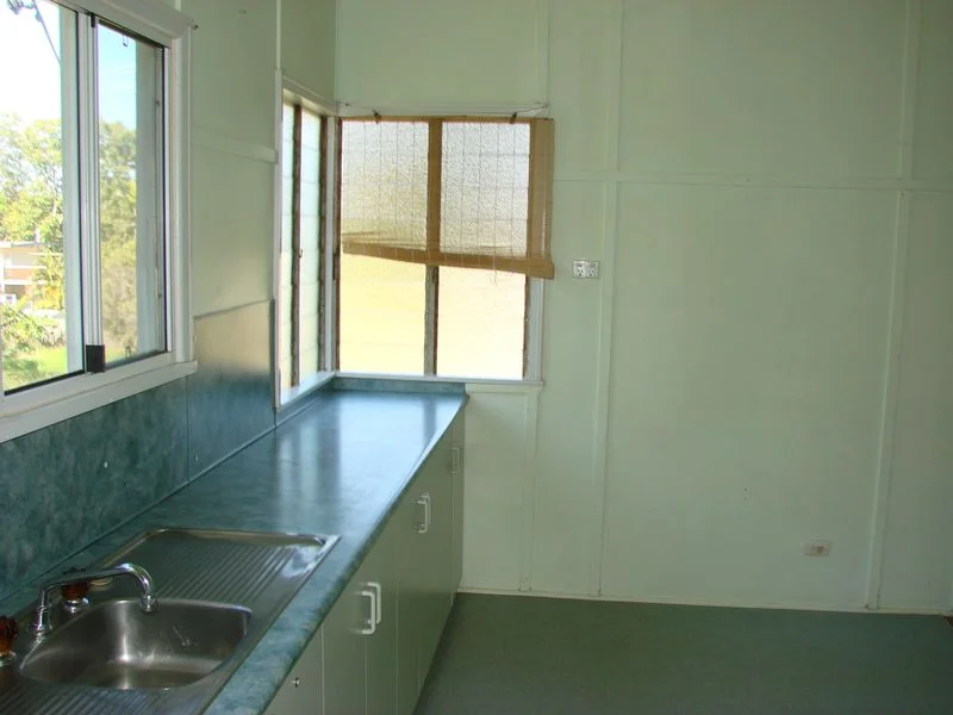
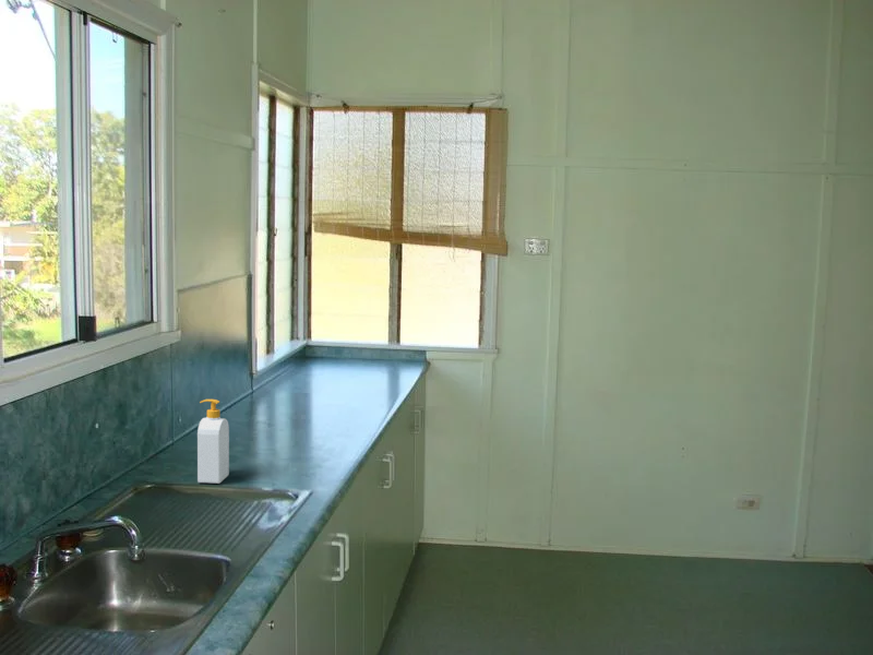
+ soap bottle [196,398,230,485]
